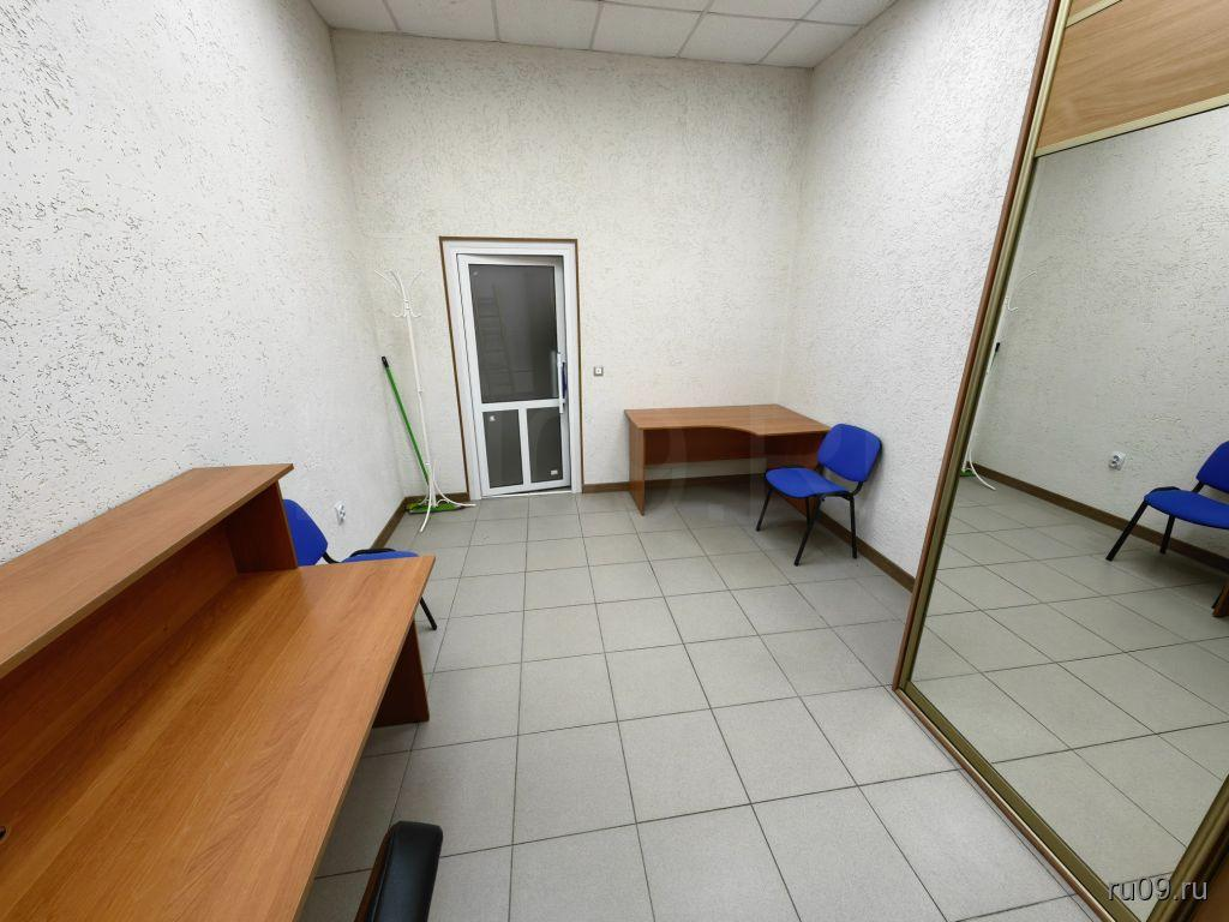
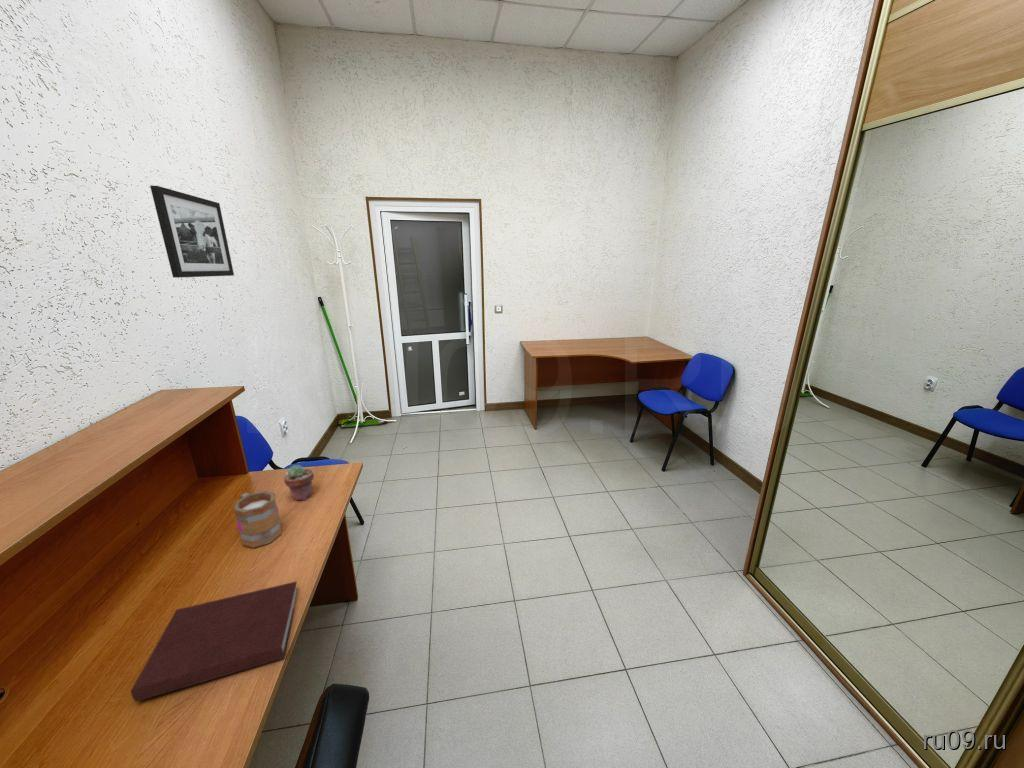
+ mug [233,490,283,549]
+ picture frame [149,185,235,279]
+ potted succulent [283,464,315,501]
+ notebook [130,580,298,703]
